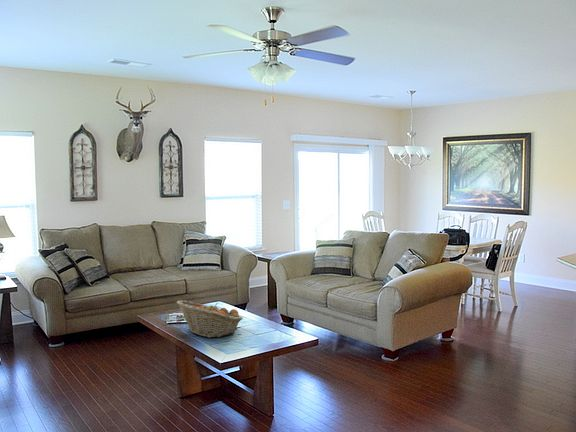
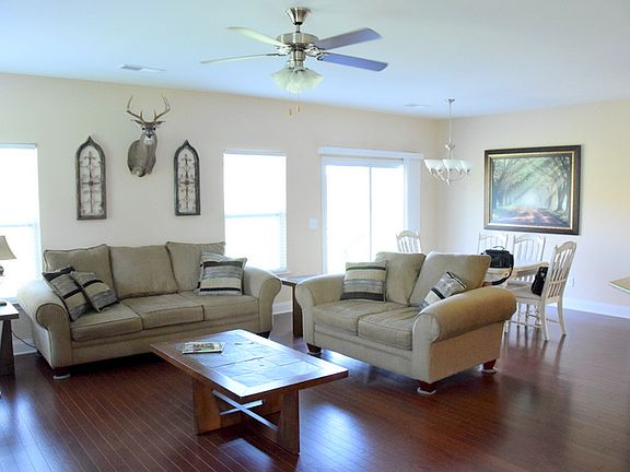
- fruit basket [176,299,244,339]
